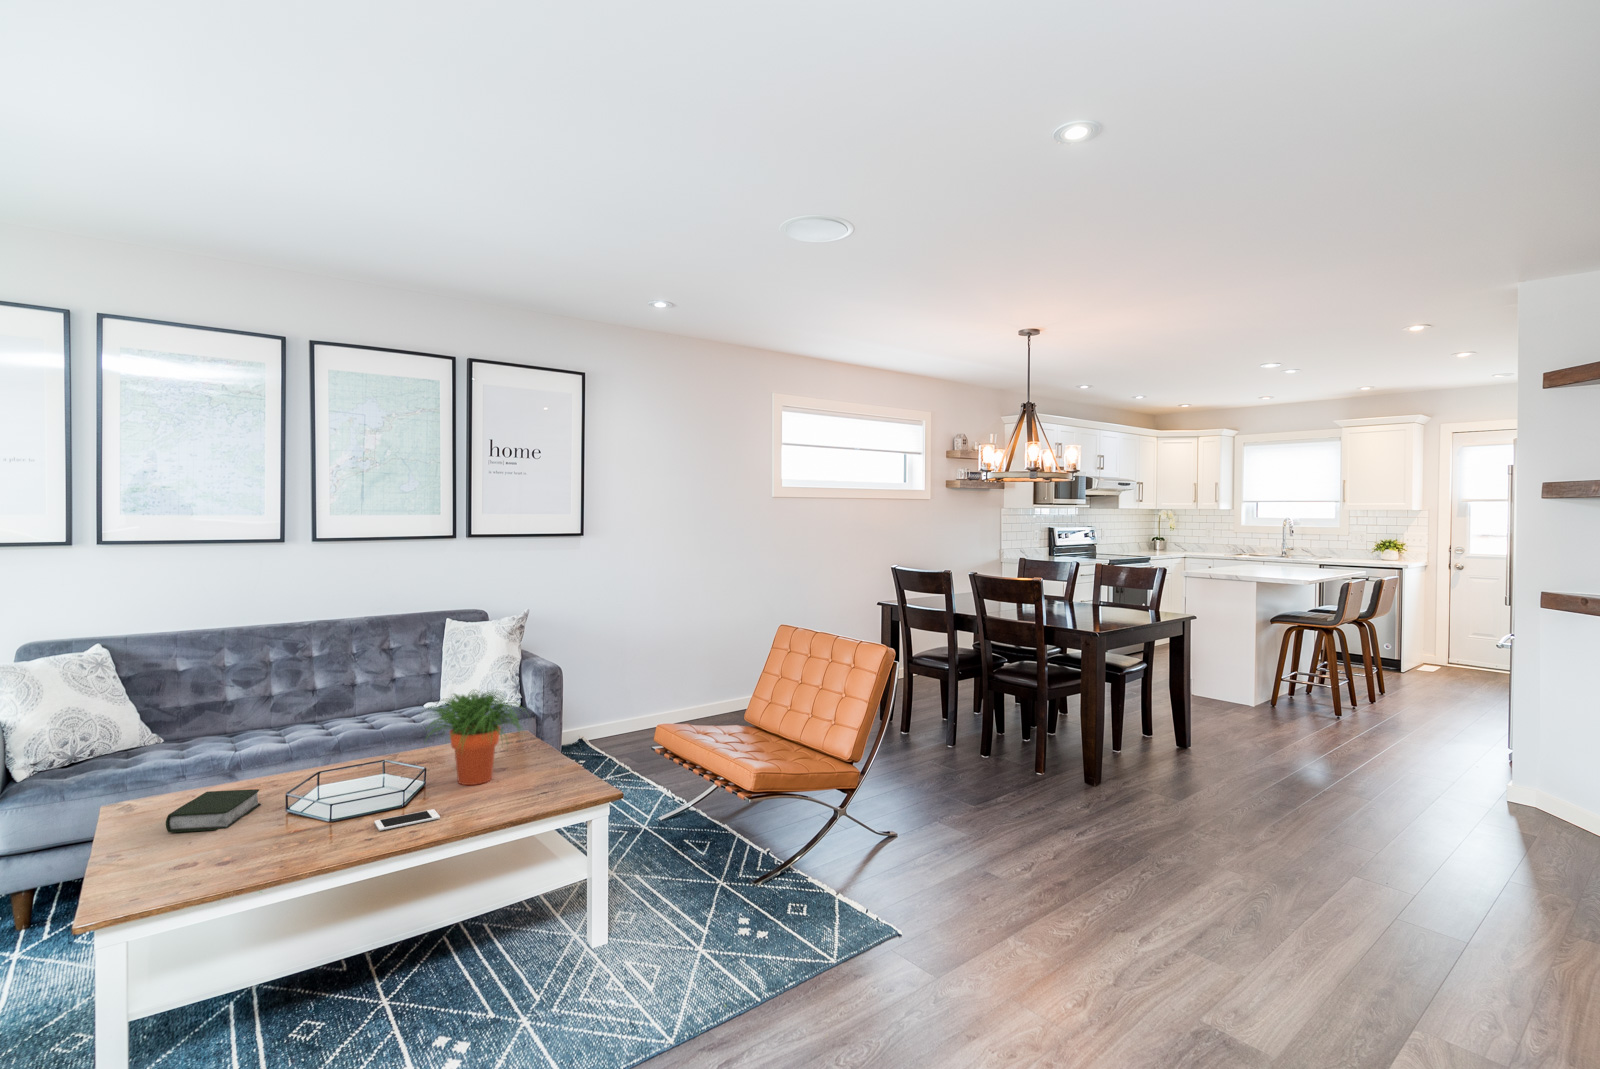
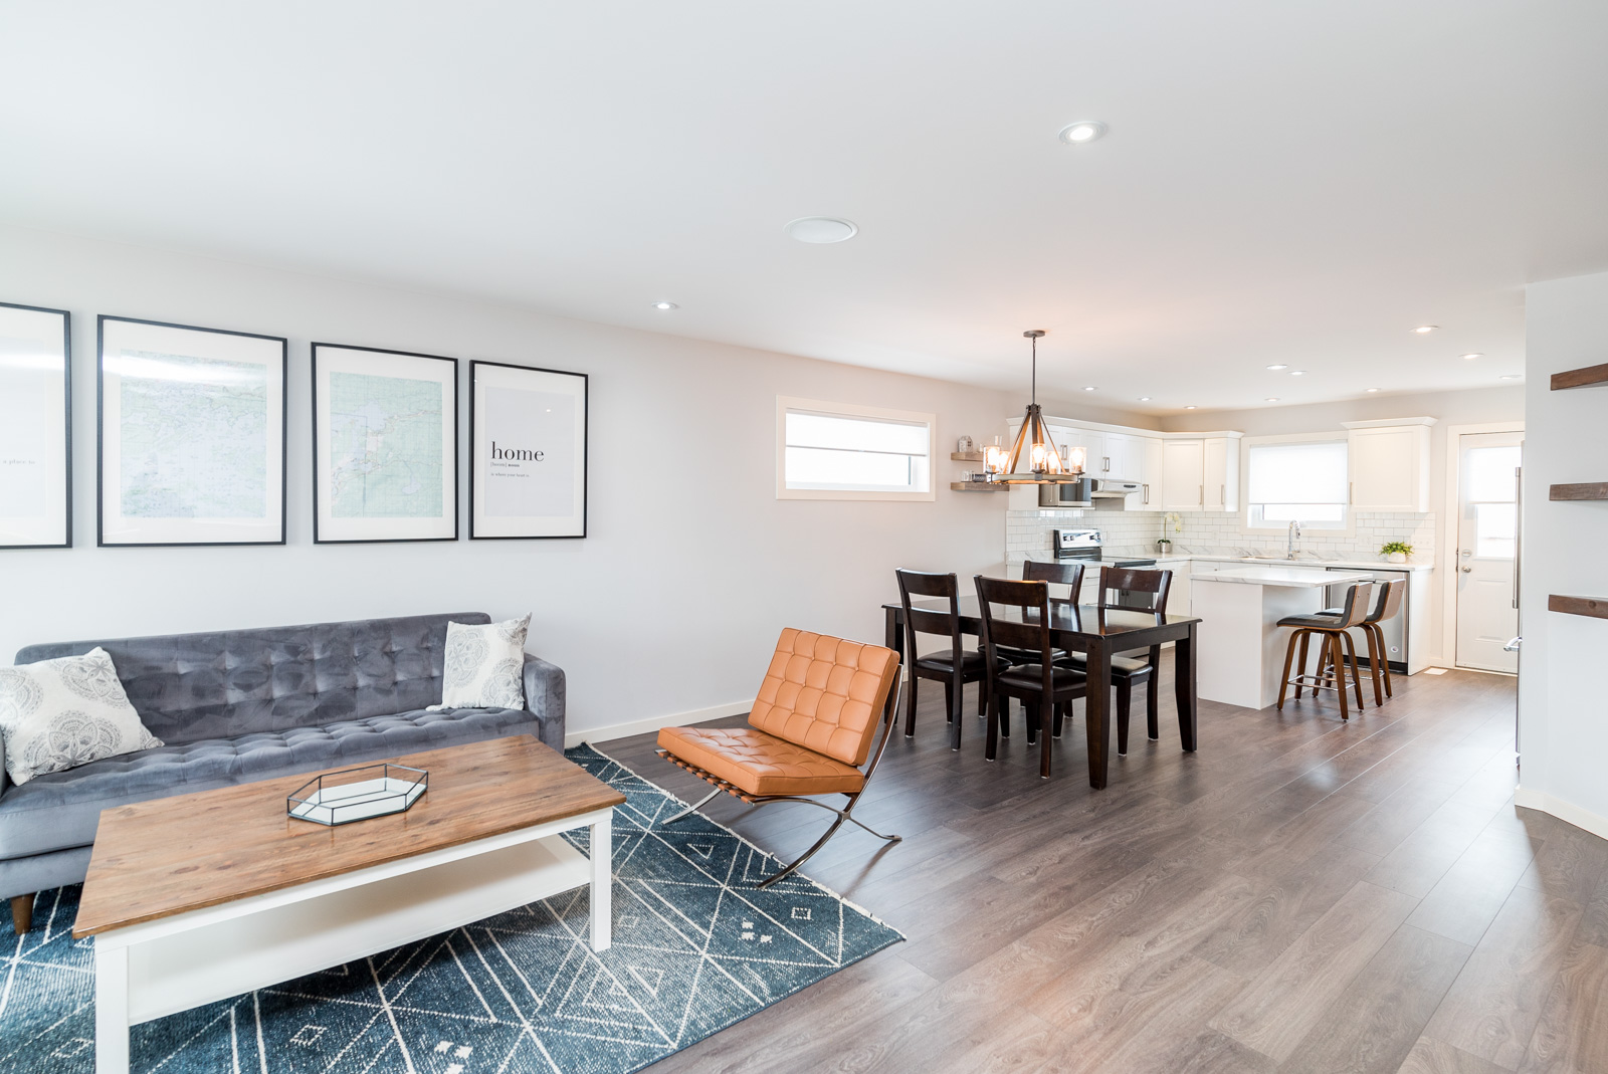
- book [165,787,262,834]
- cell phone [373,808,441,832]
- potted plant [418,688,529,786]
